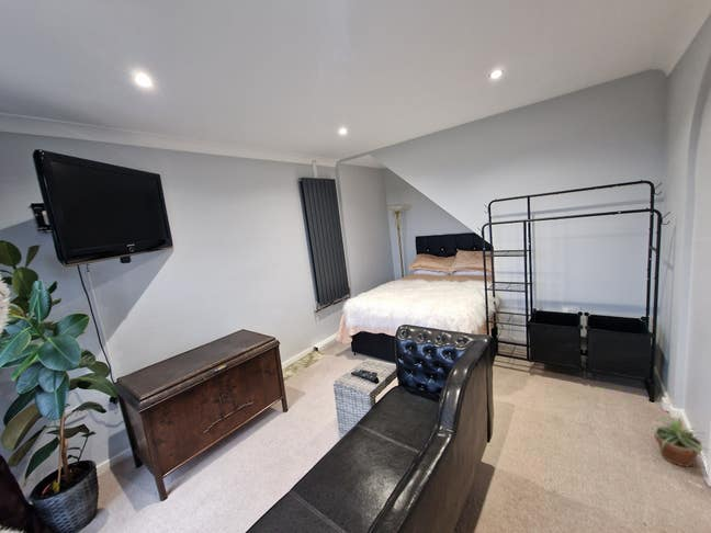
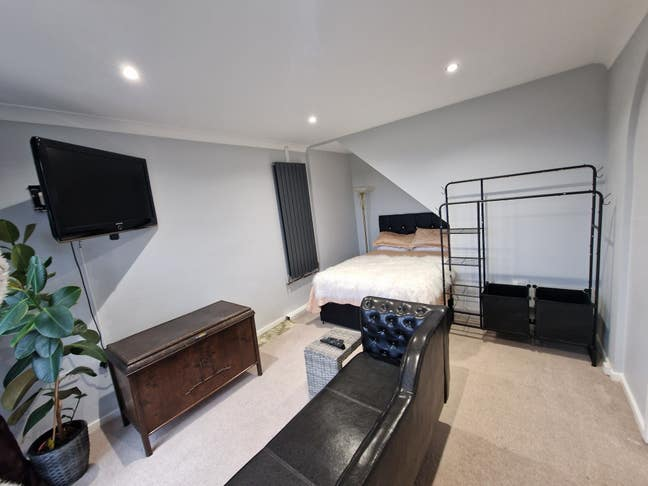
- potted plant [648,416,711,467]
